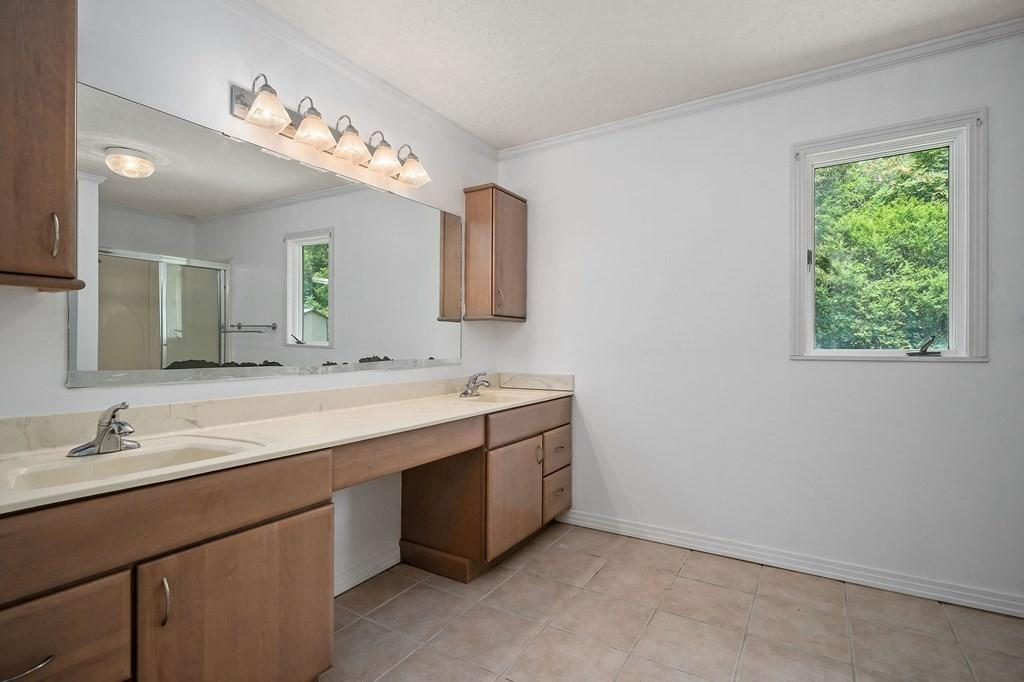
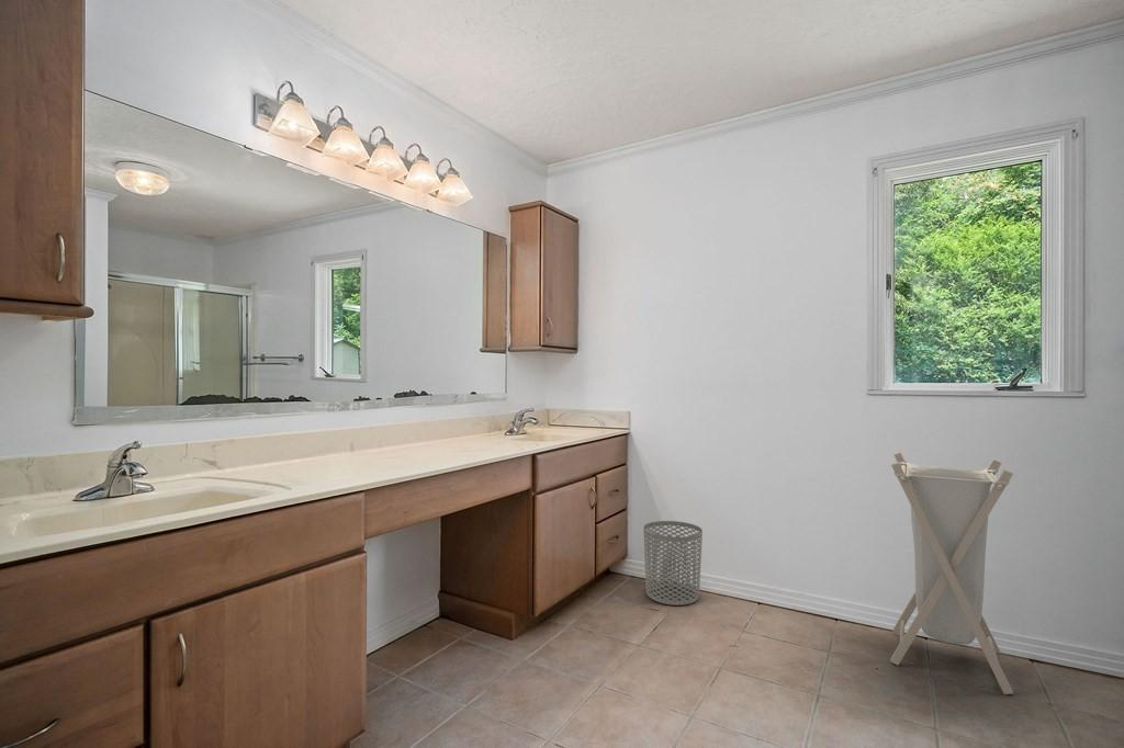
+ laundry hamper [889,451,1014,695]
+ waste bin [642,520,704,607]
